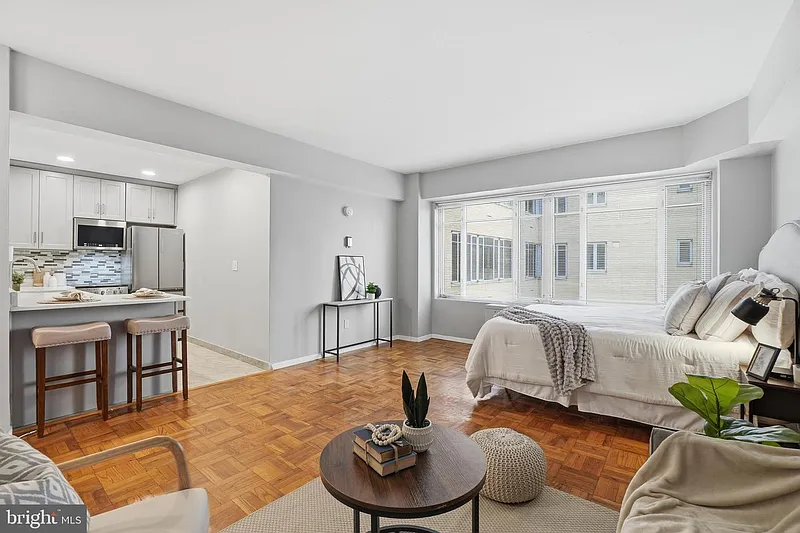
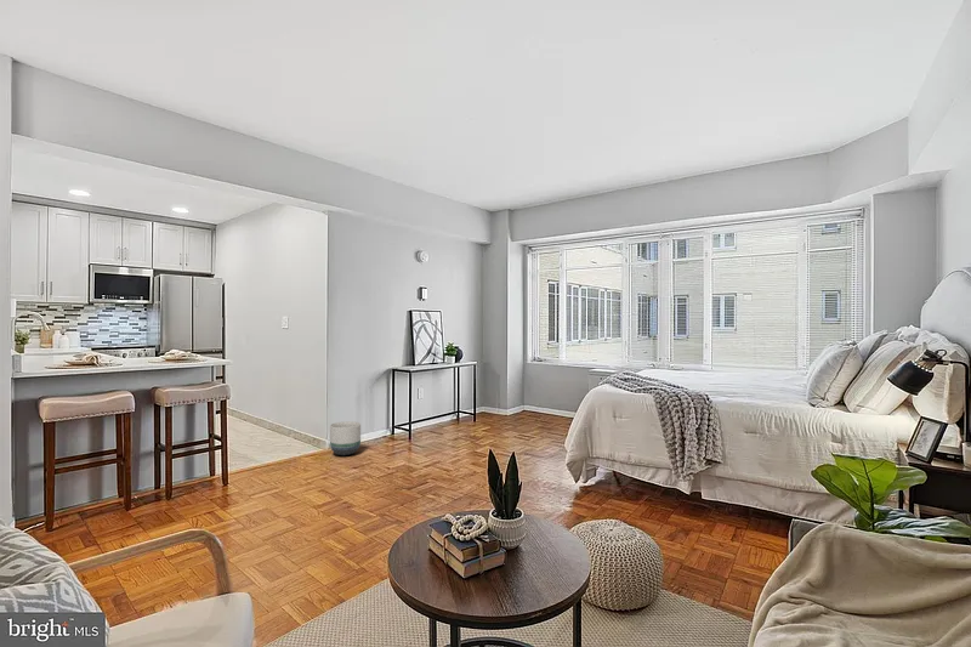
+ planter [329,420,362,456]
